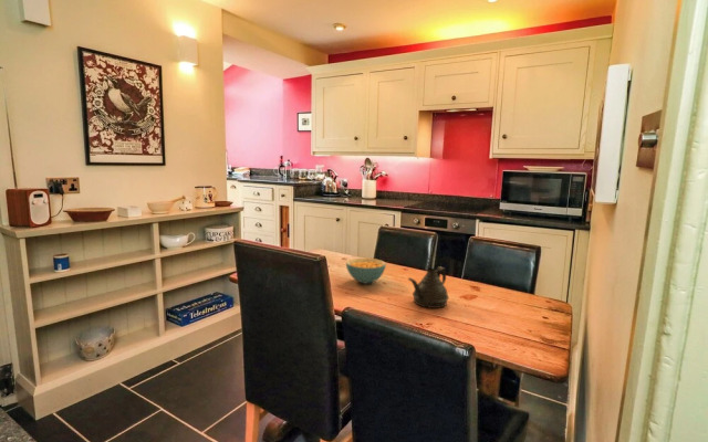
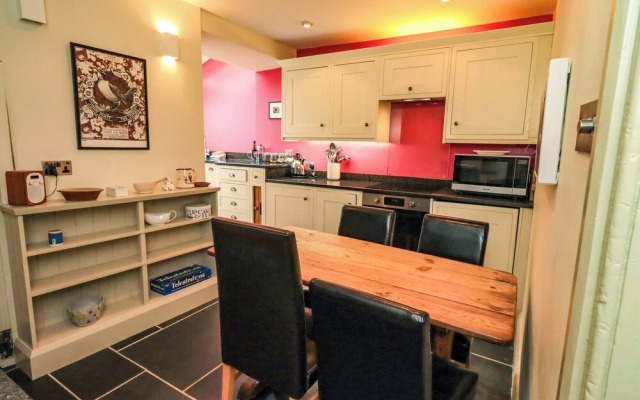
- teapot [407,265,450,309]
- cereal bowl [345,257,387,285]
